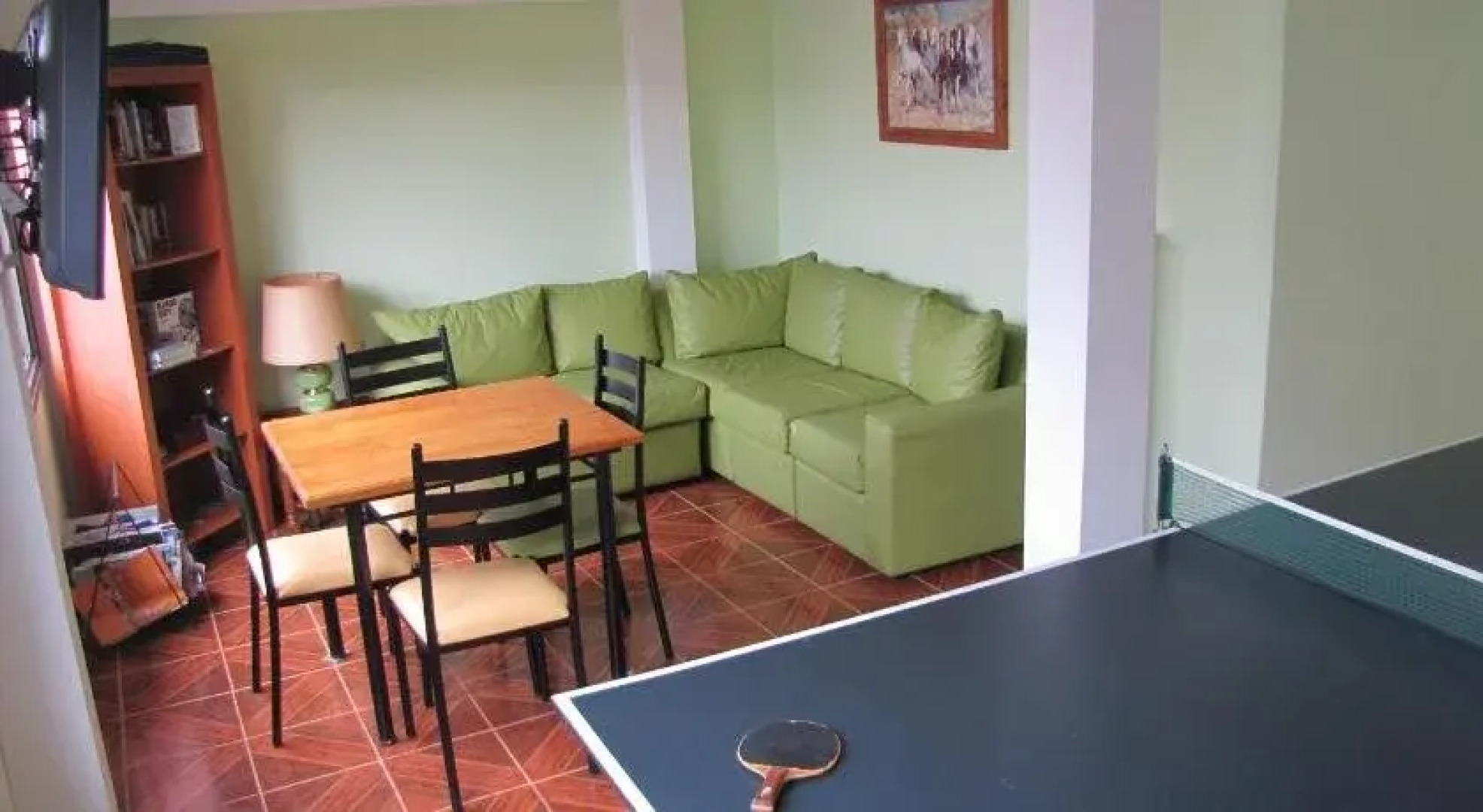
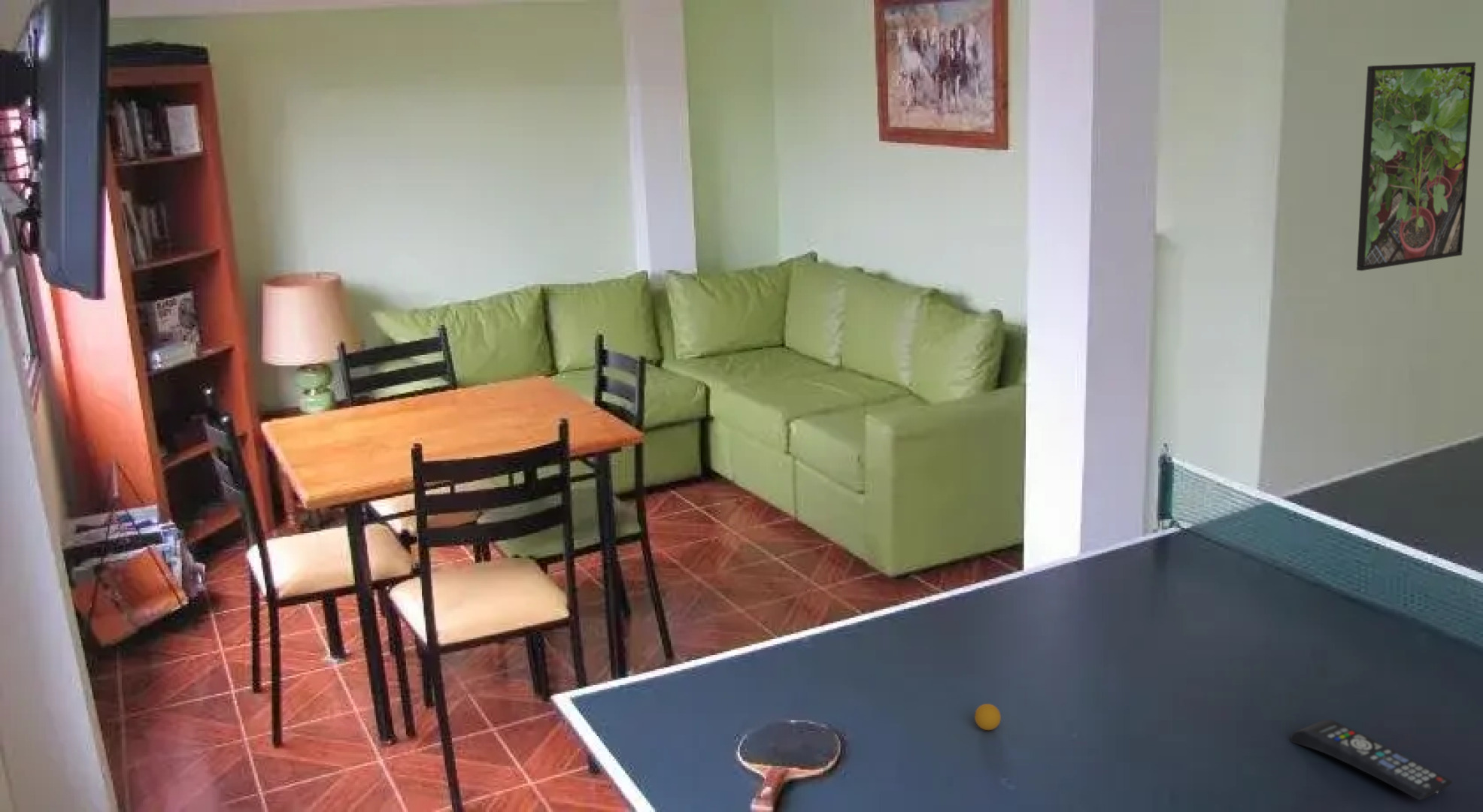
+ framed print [1356,62,1476,271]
+ ping-pong ball [974,703,1002,731]
+ remote control [1290,719,1454,801]
